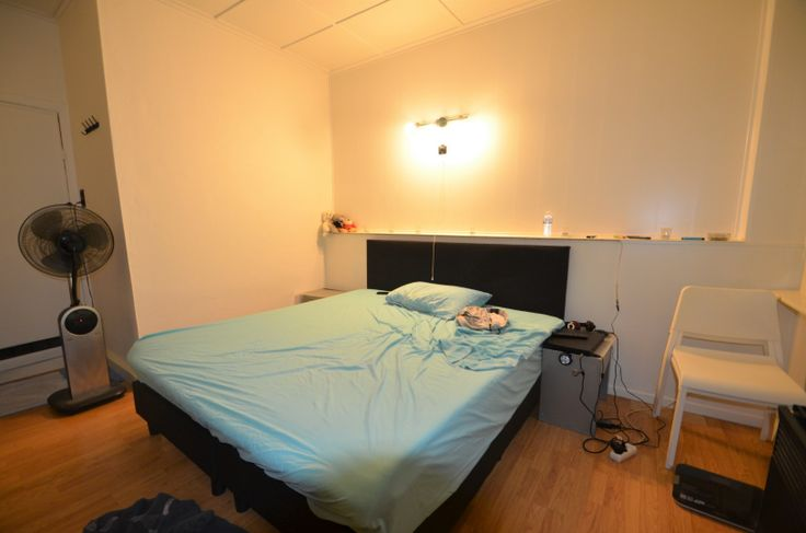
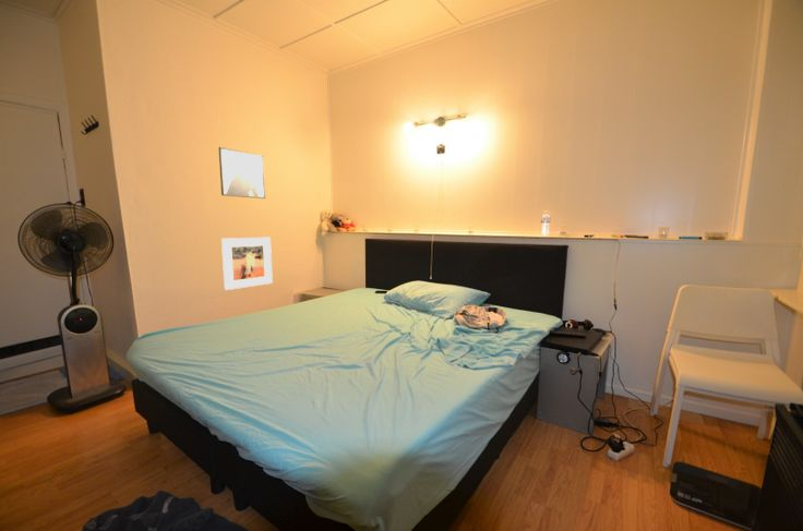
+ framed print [220,237,274,291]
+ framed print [218,146,266,200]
